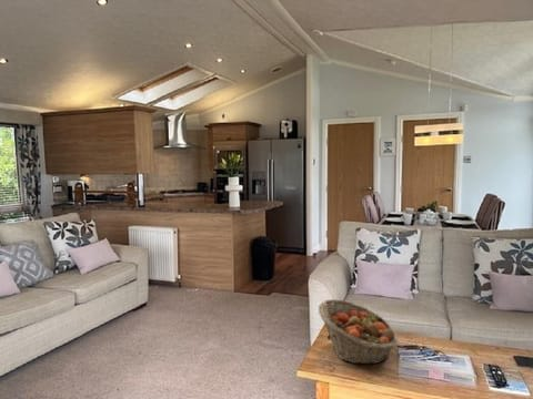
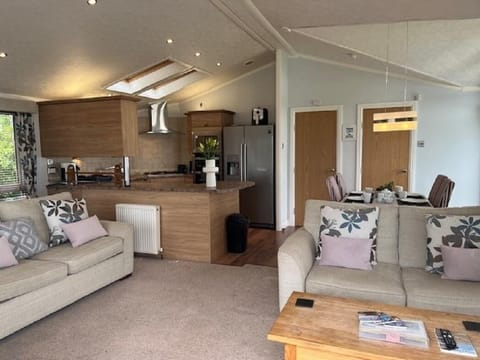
- fruit basket [318,298,400,366]
